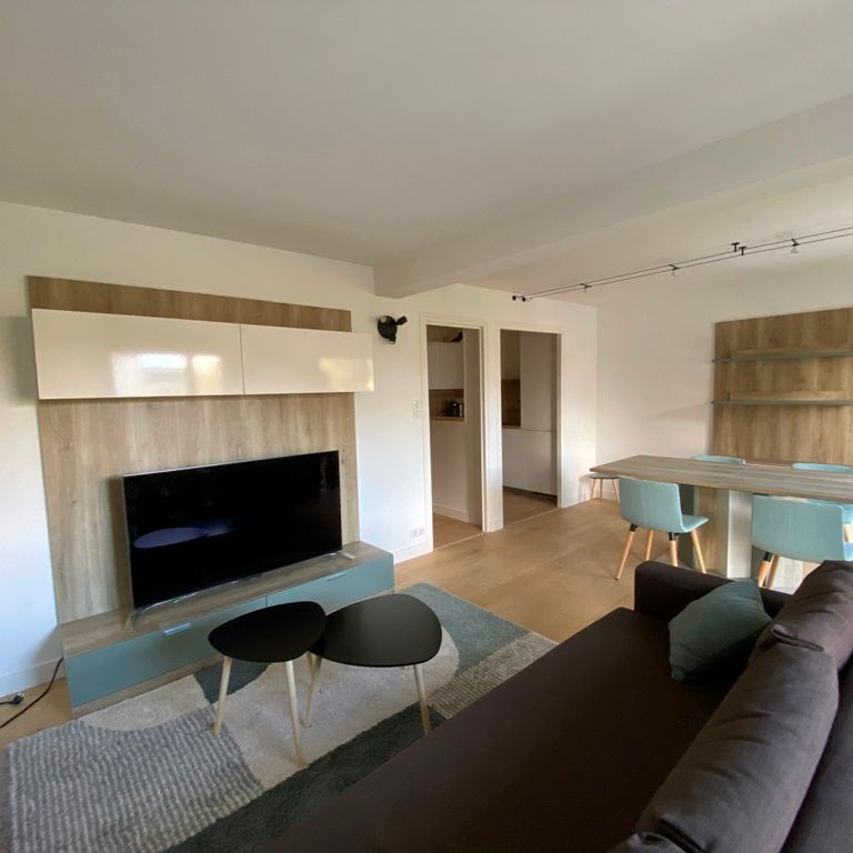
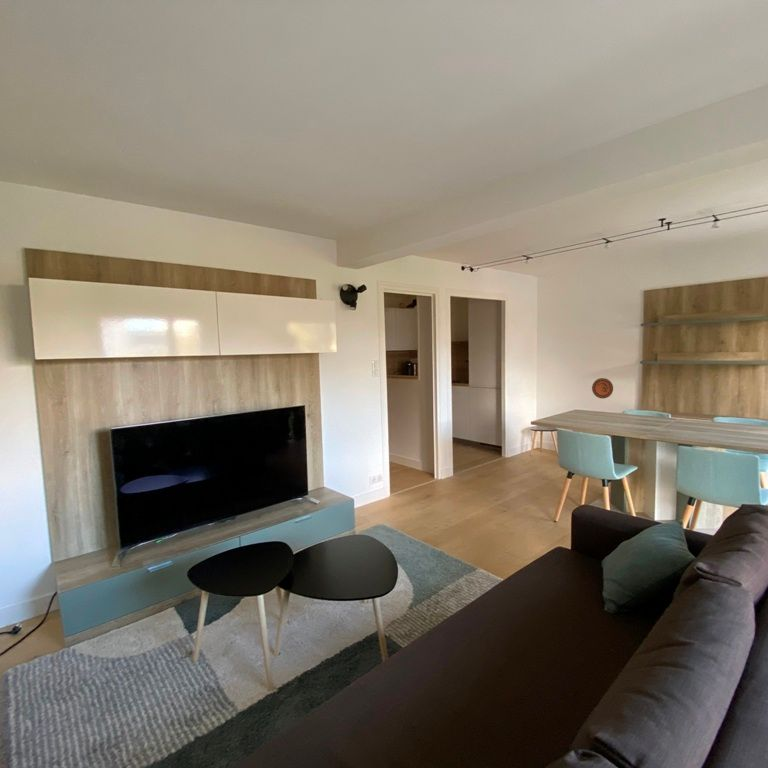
+ decorative plate [591,377,614,399]
